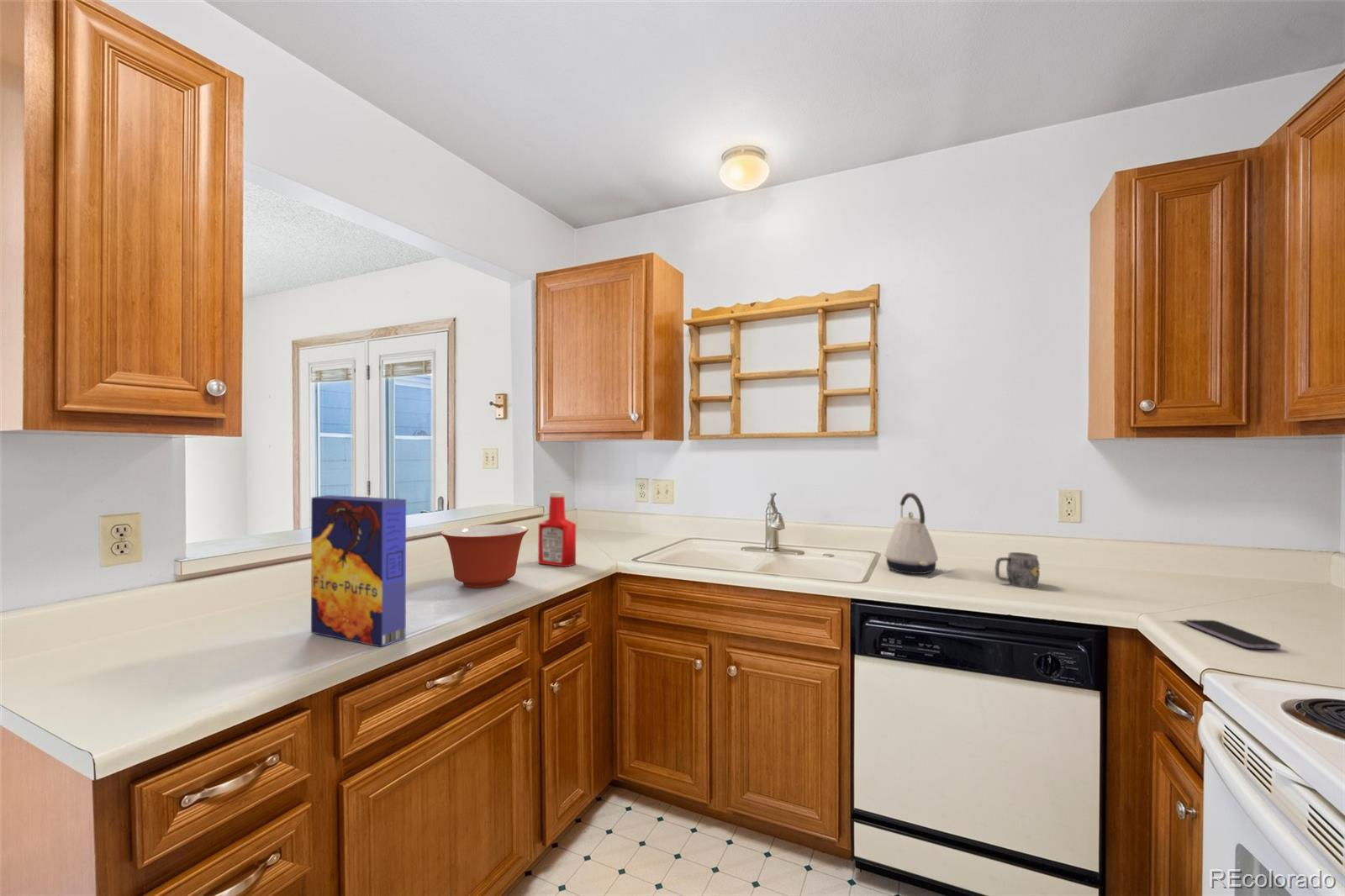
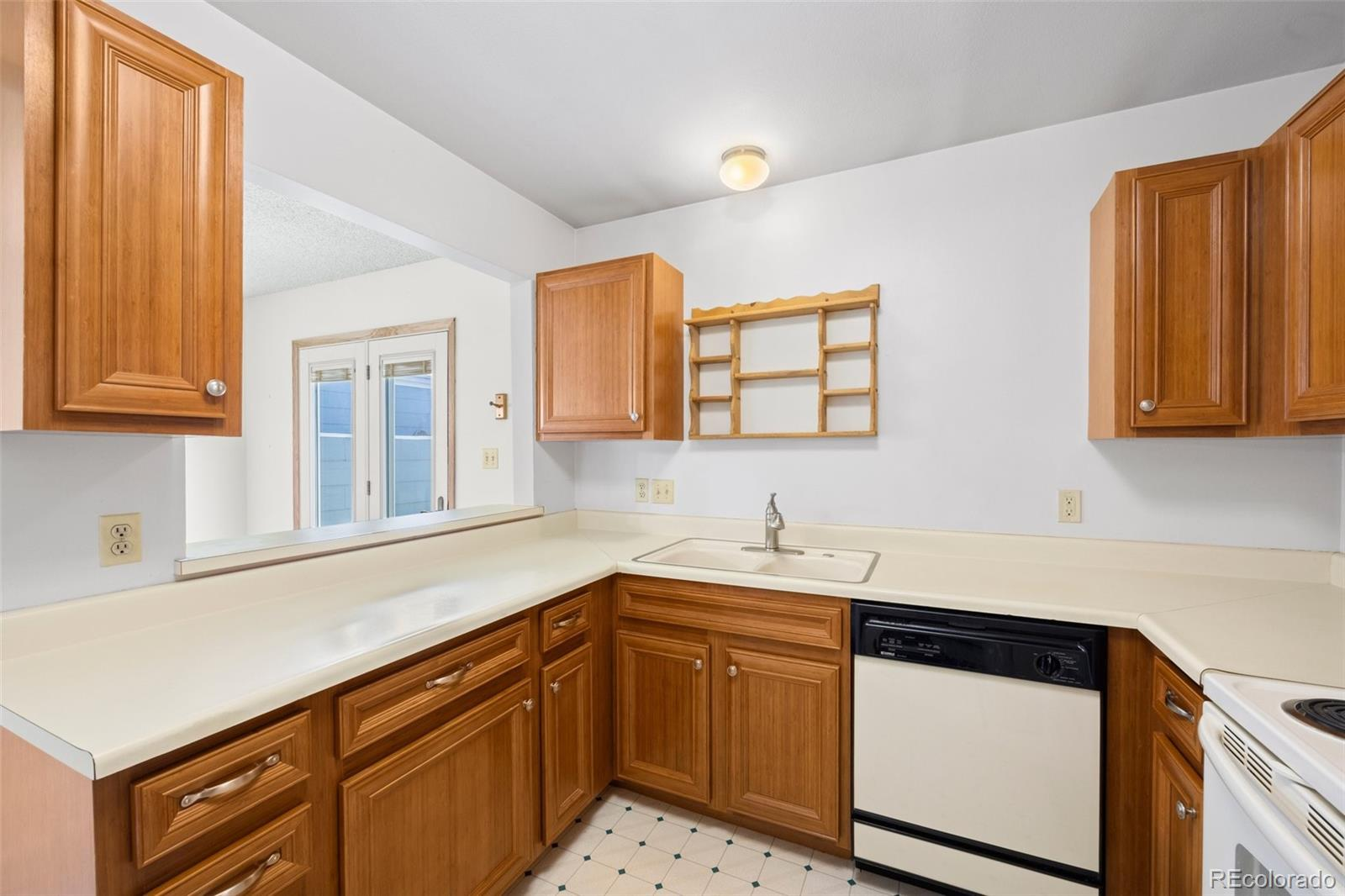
- mixing bowl [440,524,530,589]
- cereal box [310,494,407,648]
- mug [994,551,1041,588]
- kettle [883,493,939,575]
- smartphone [1184,619,1282,650]
- soap bottle [537,490,577,567]
